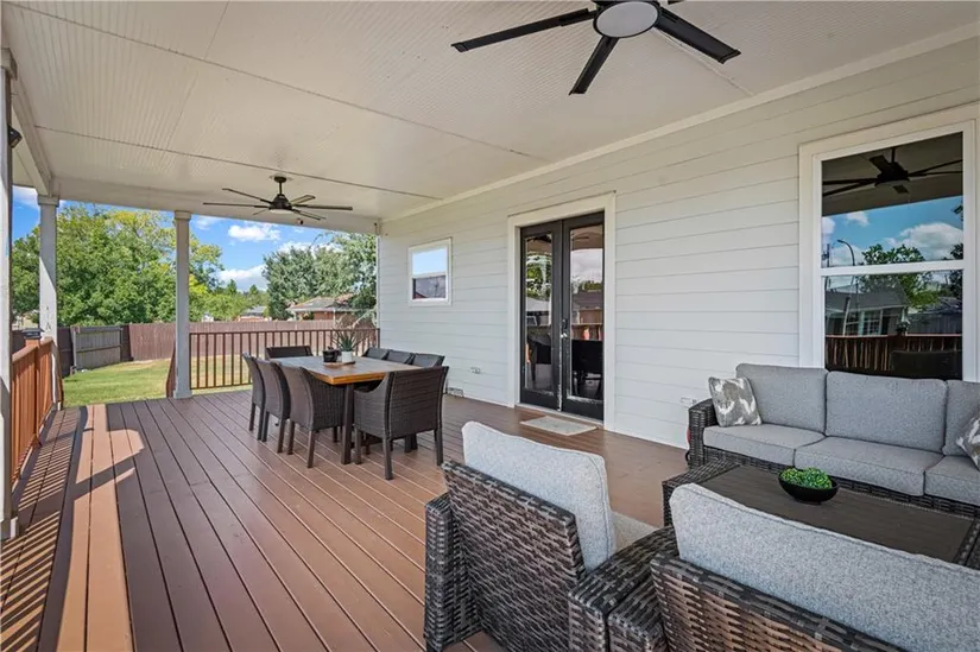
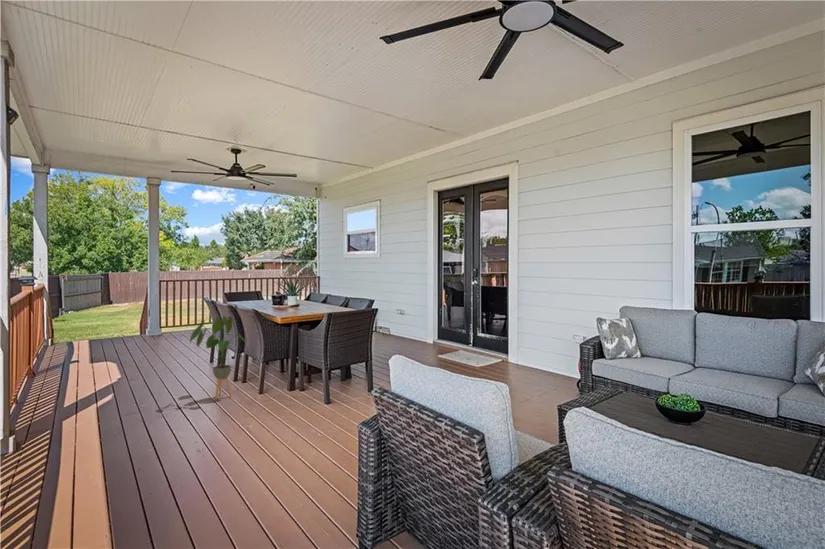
+ house plant [189,315,248,401]
